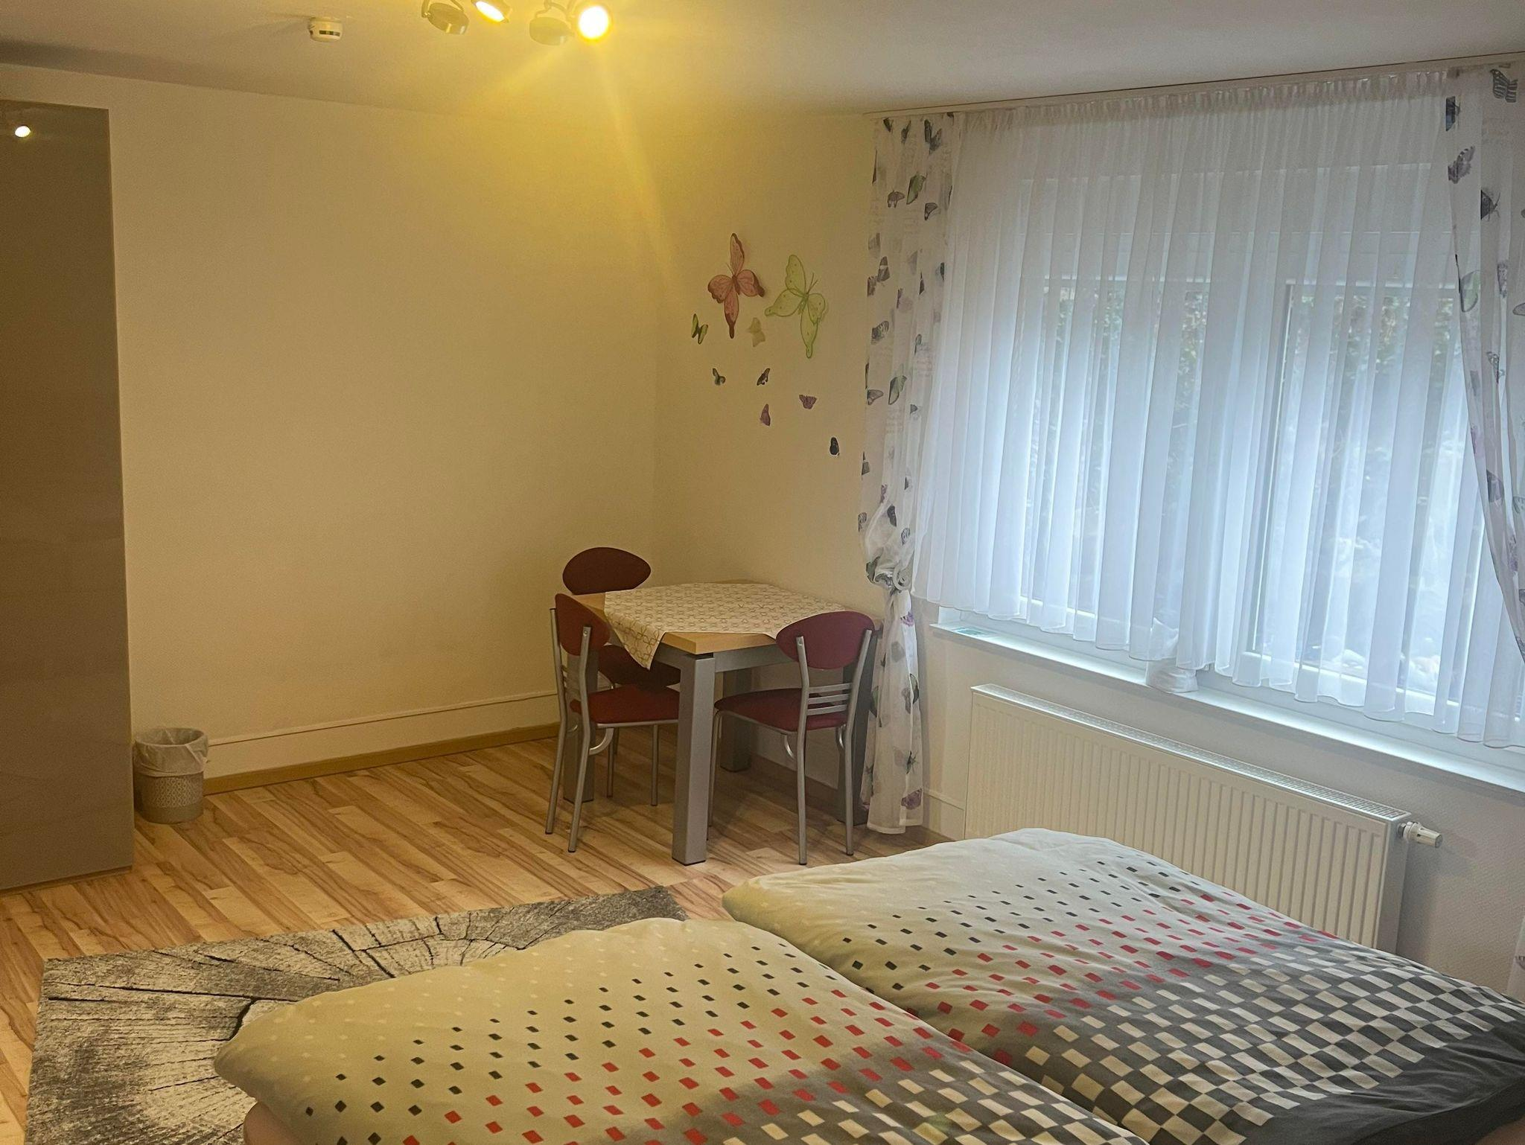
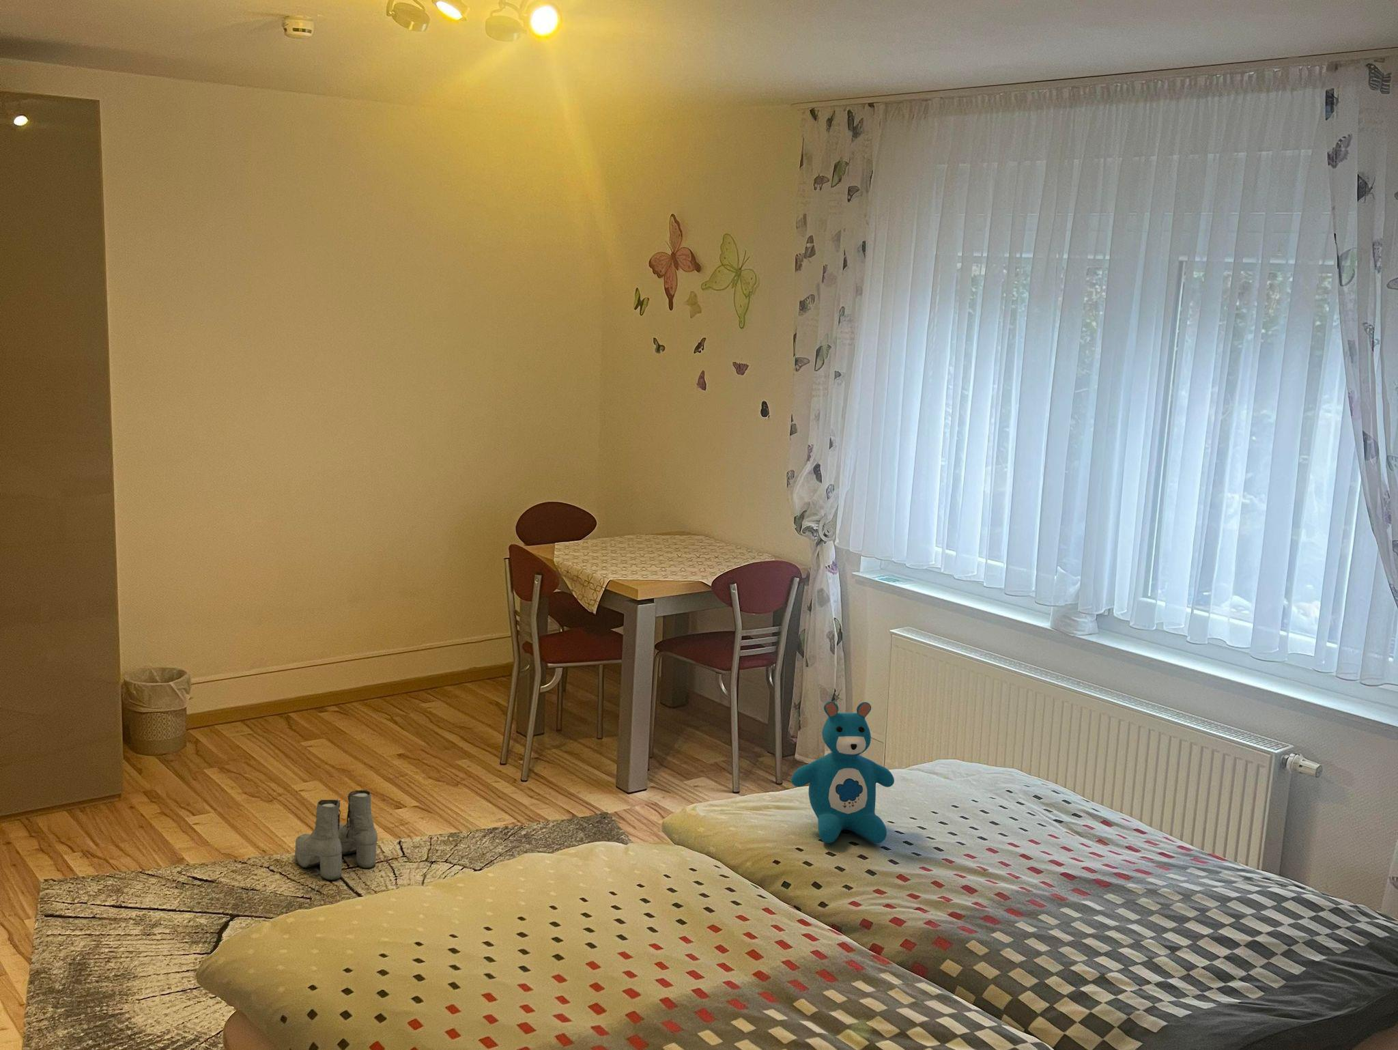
+ teddy bear [791,701,895,844]
+ boots [294,790,378,880]
